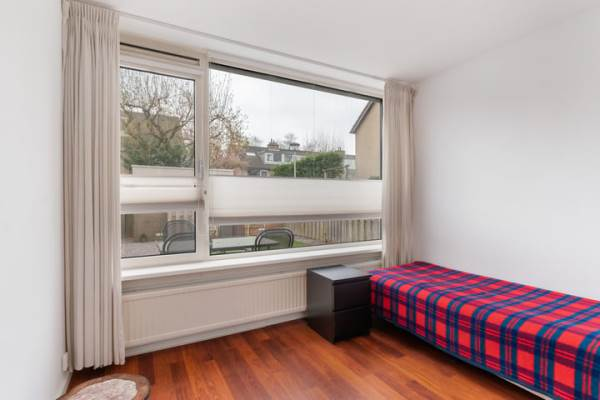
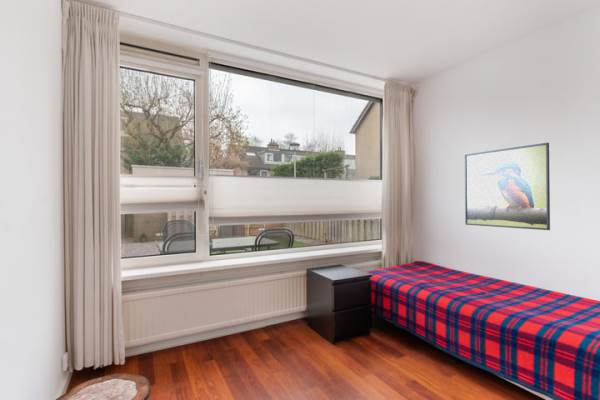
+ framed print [464,142,551,231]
